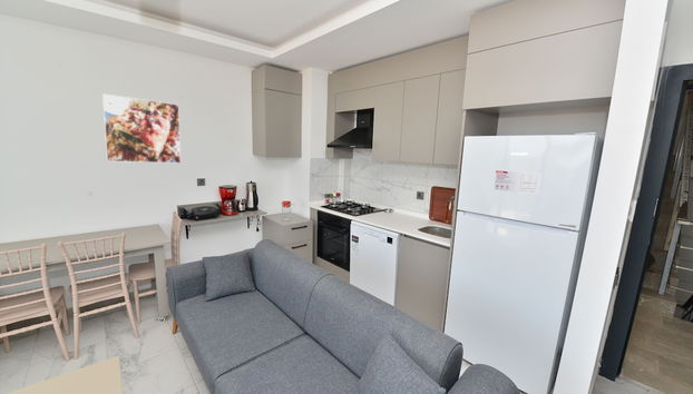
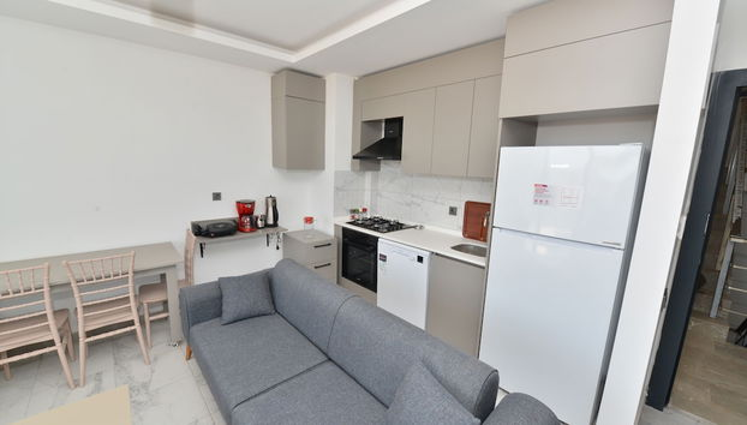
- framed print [101,92,182,165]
